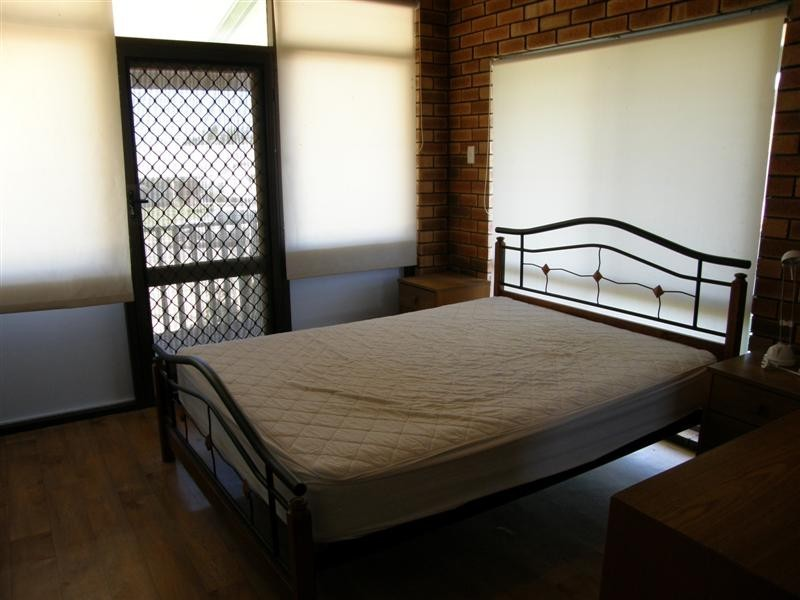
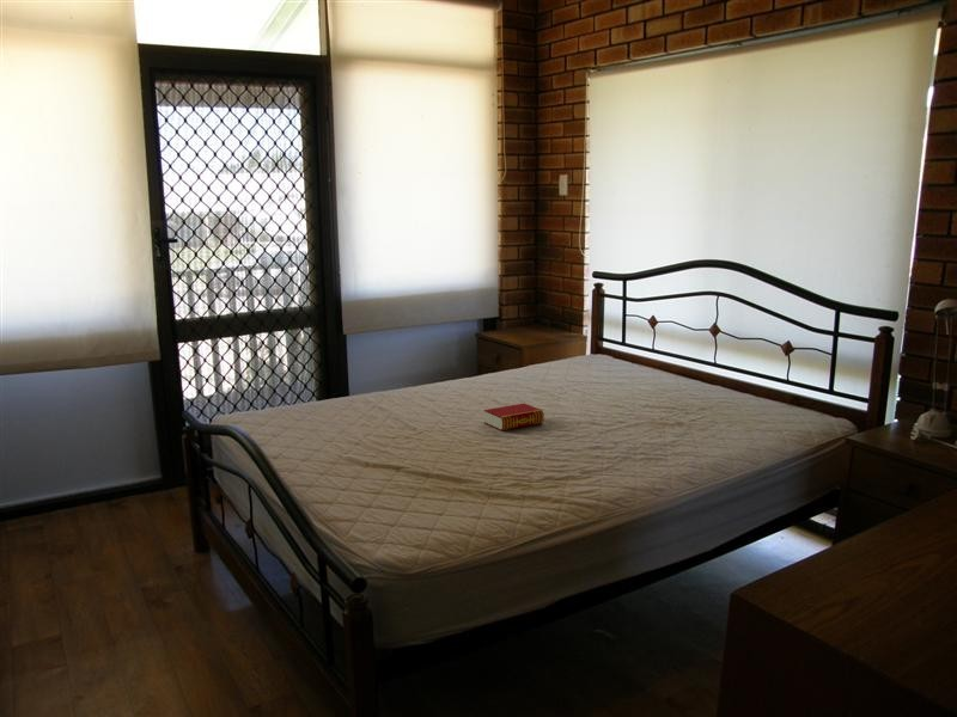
+ book [483,403,545,431]
